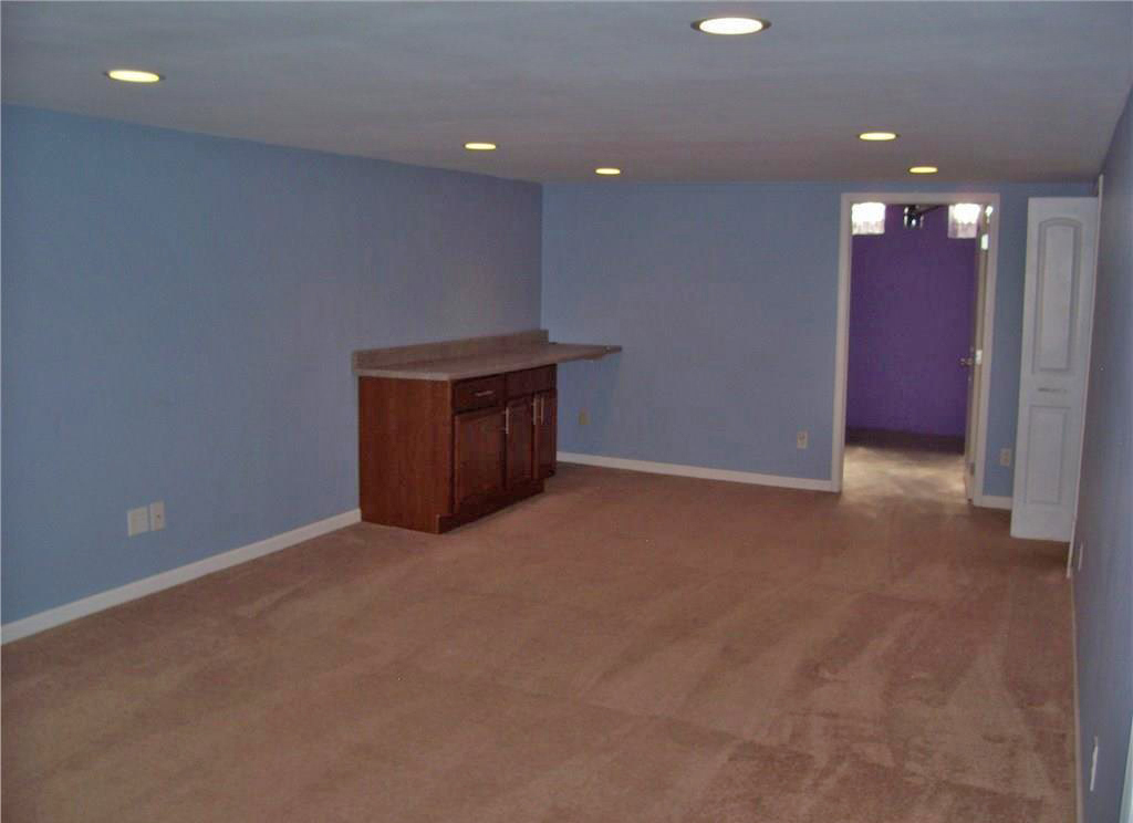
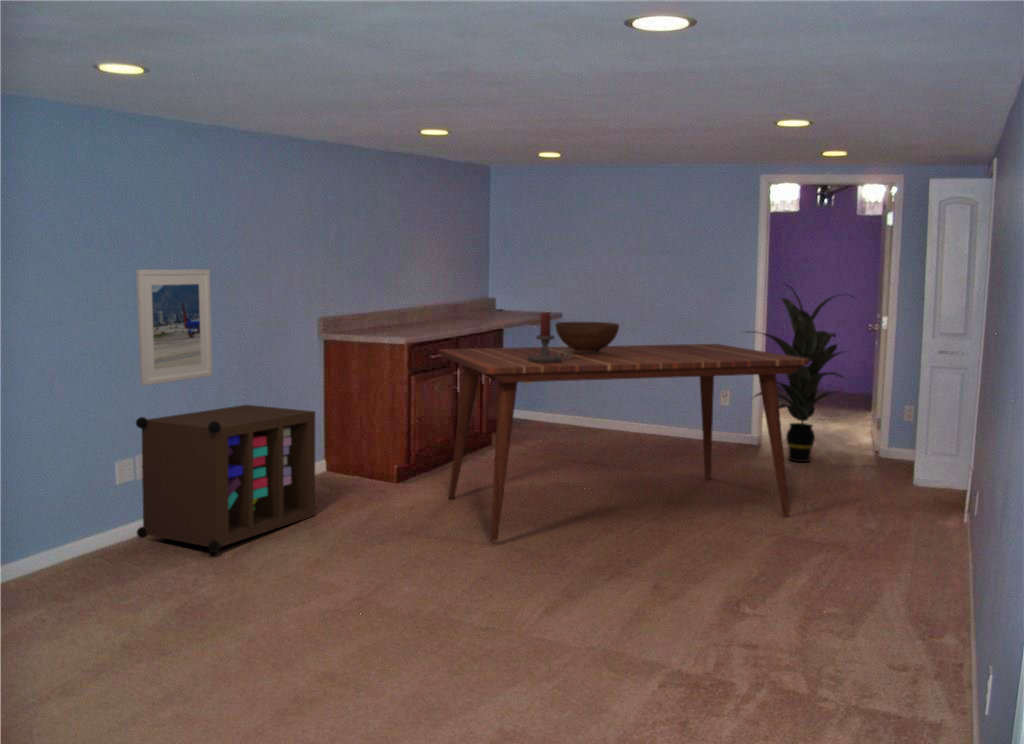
+ storage cabinet [135,404,316,554]
+ candle holder [527,311,571,363]
+ indoor plant [742,282,855,463]
+ fruit bowl [554,321,620,354]
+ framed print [135,269,213,387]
+ dining table [438,343,810,542]
